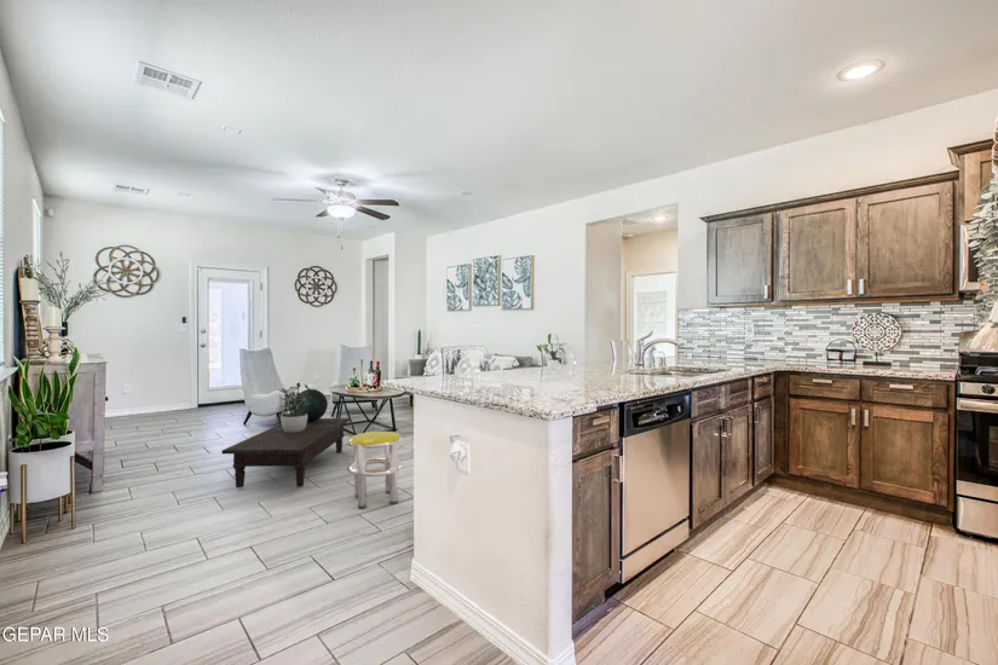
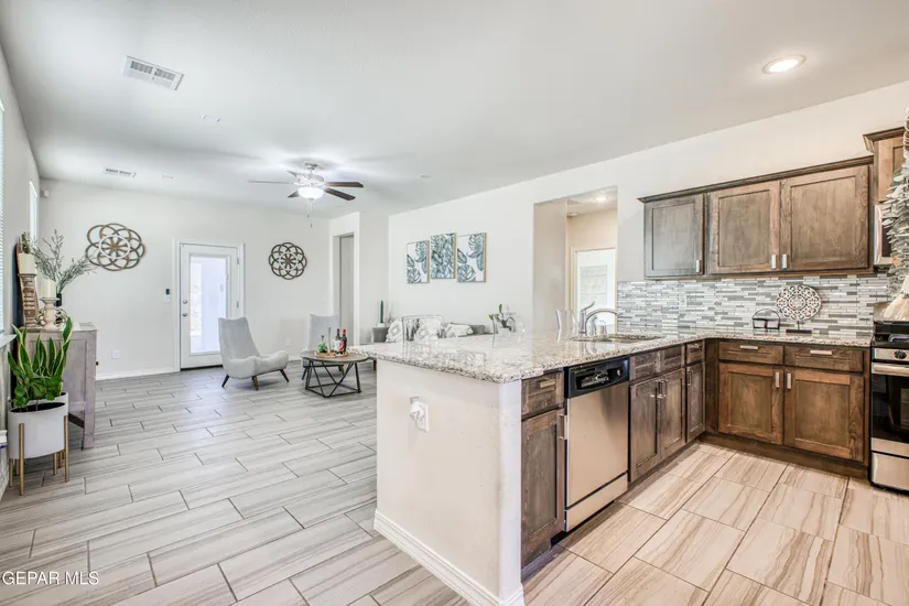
- stool [346,430,404,509]
- coffee table [220,417,351,488]
- decorative orb [294,388,329,422]
- potted plant [277,382,313,433]
